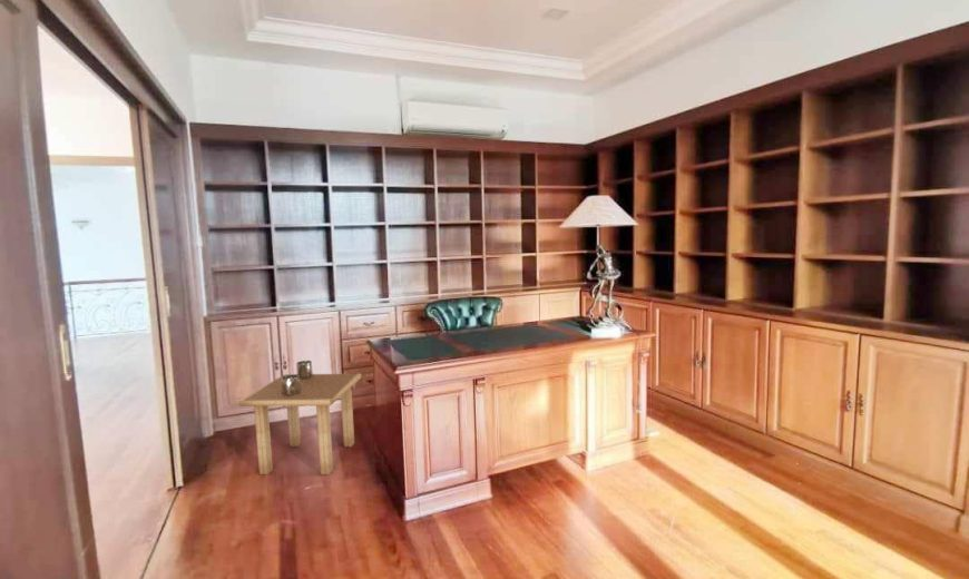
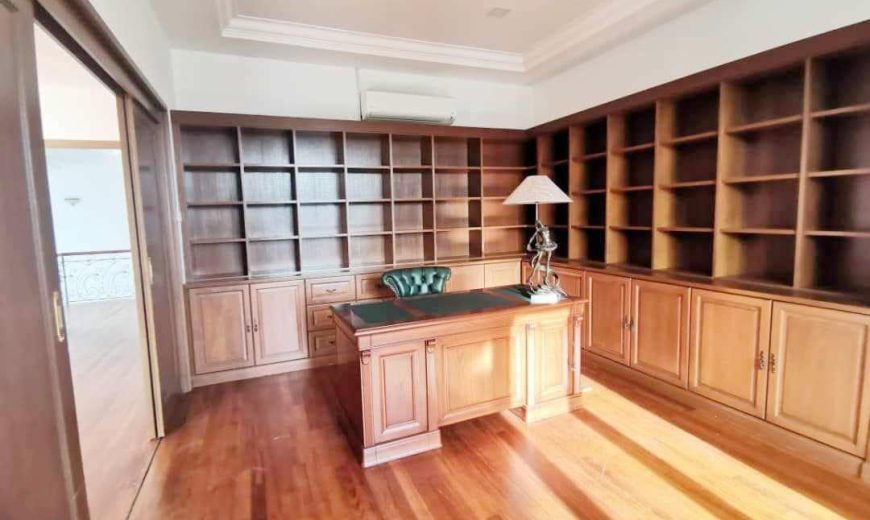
- side table [238,360,362,475]
